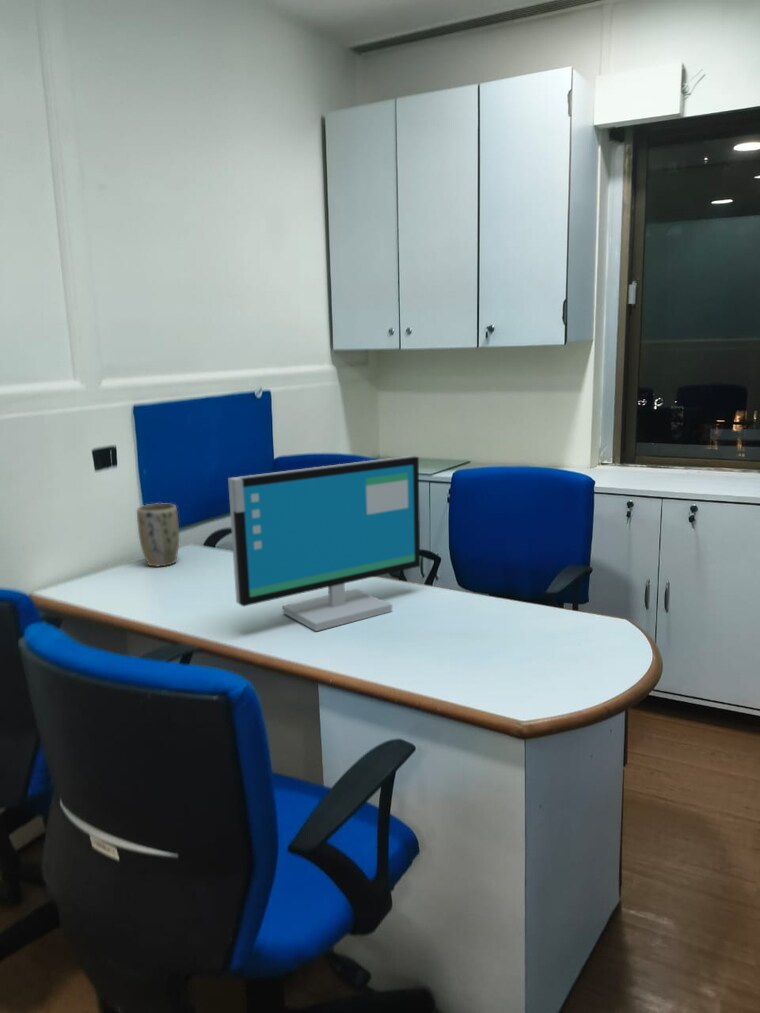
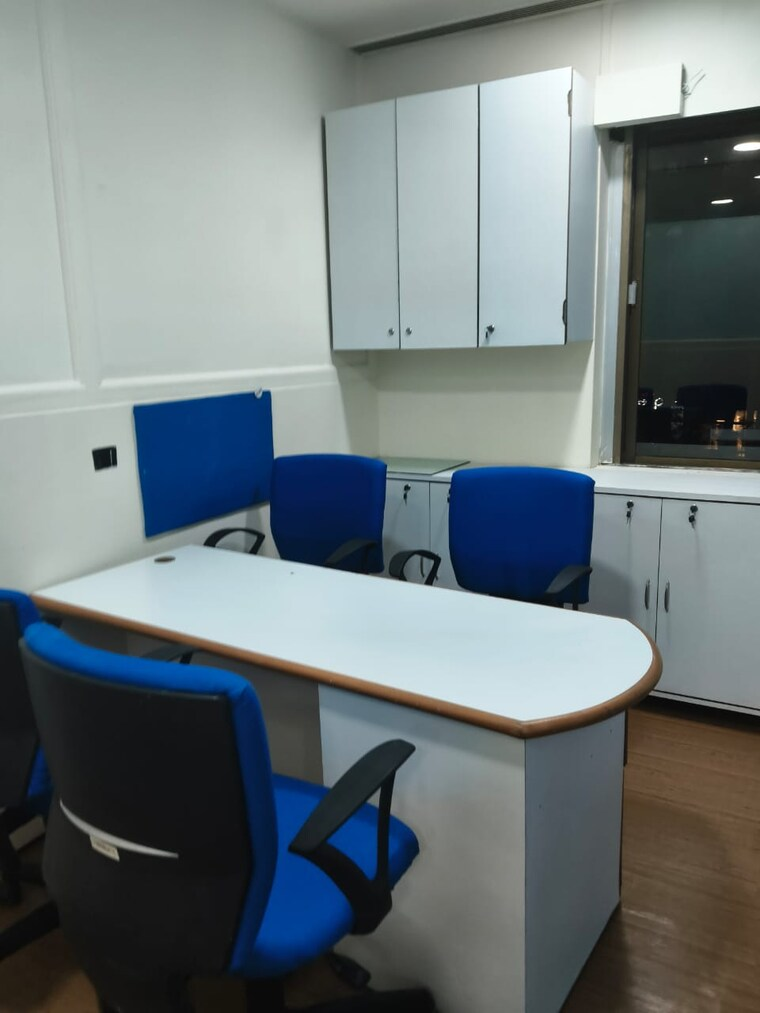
- plant pot [136,502,180,568]
- computer monitor [227,455,421,632]
